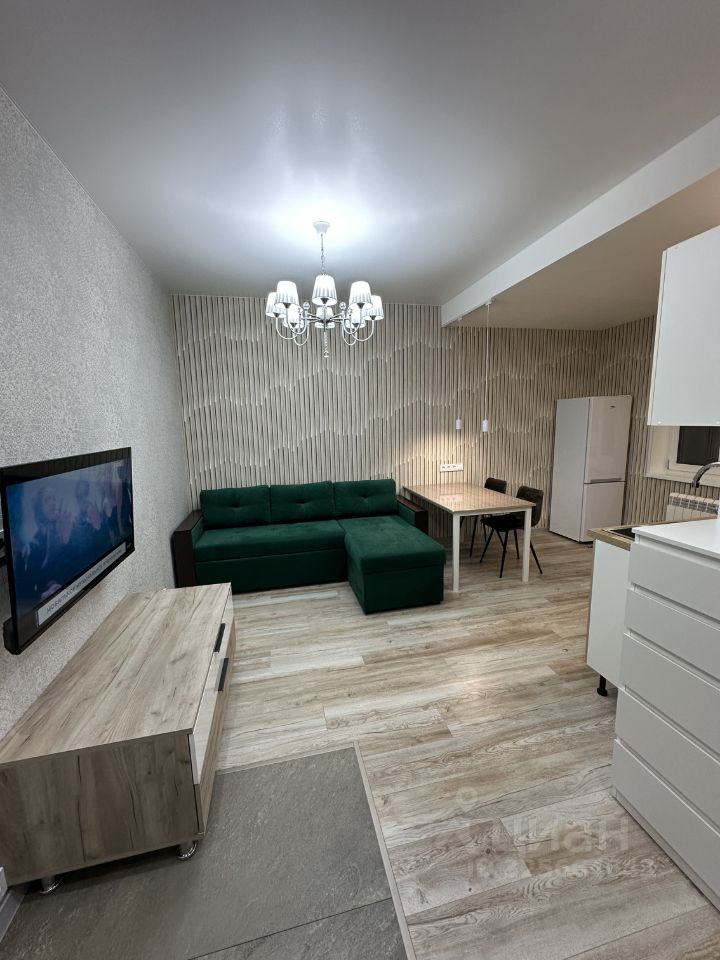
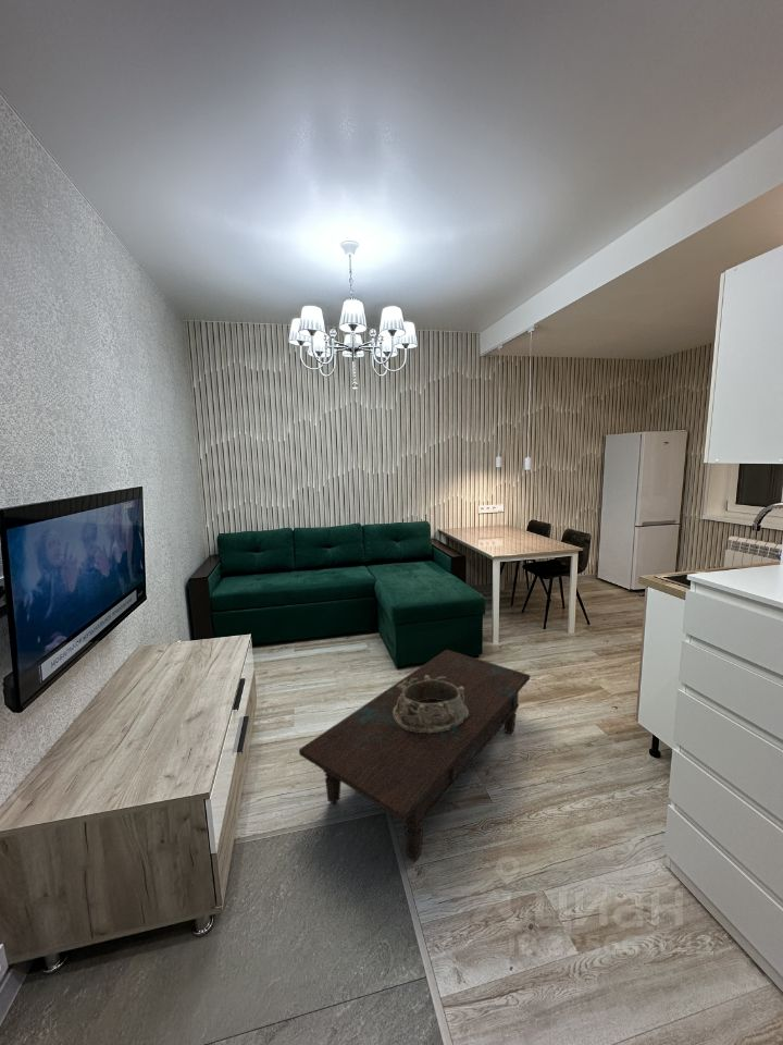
+ coffee table [298,649,531,862]
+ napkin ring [393,676,469,734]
